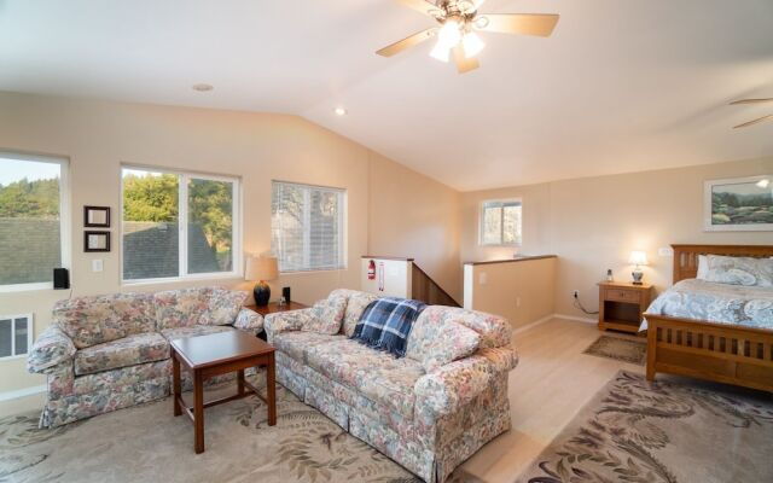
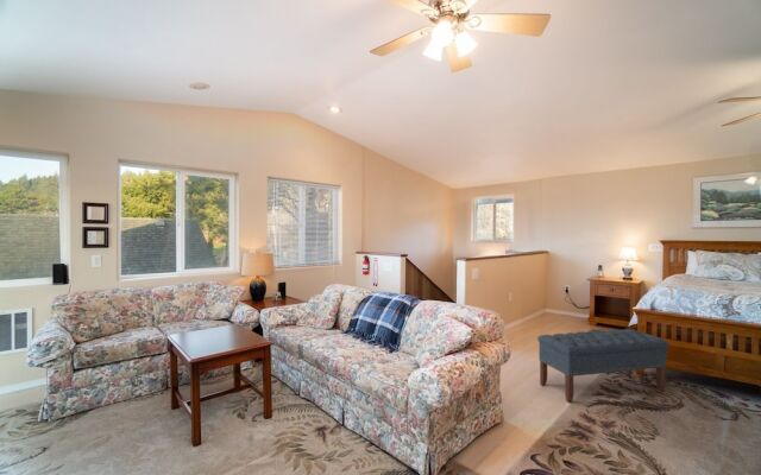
+ bench [536,328,669,404]
